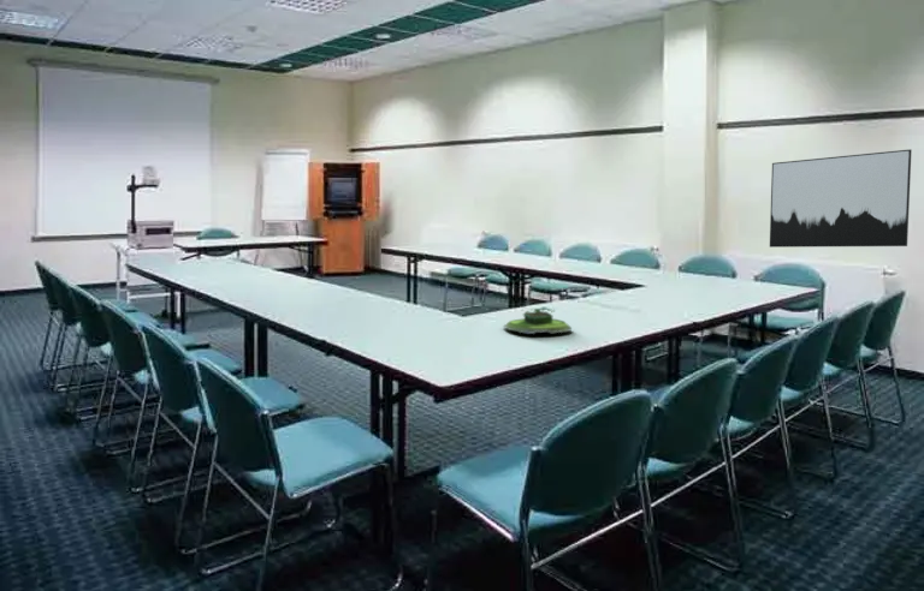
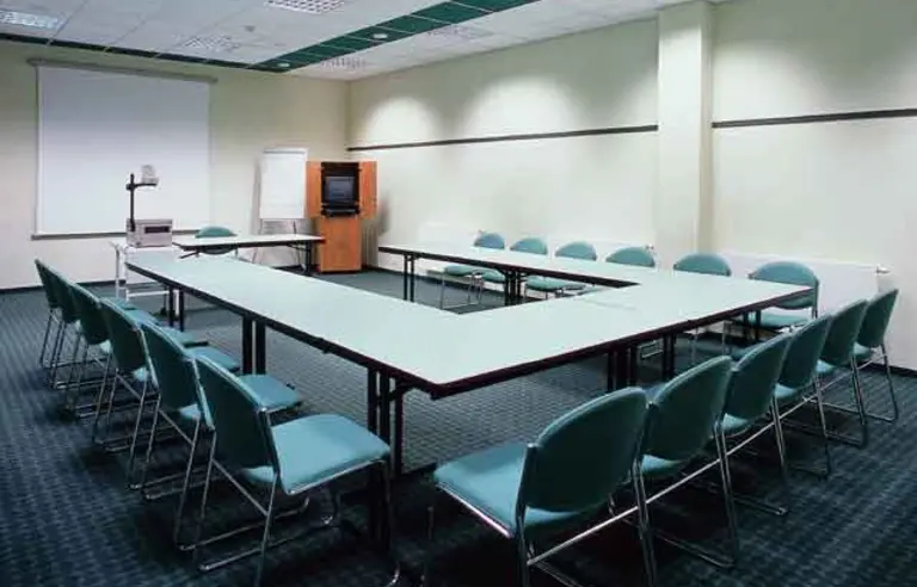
- wall art [769,148,913,249]
- plant pot [502,306,573,335]
